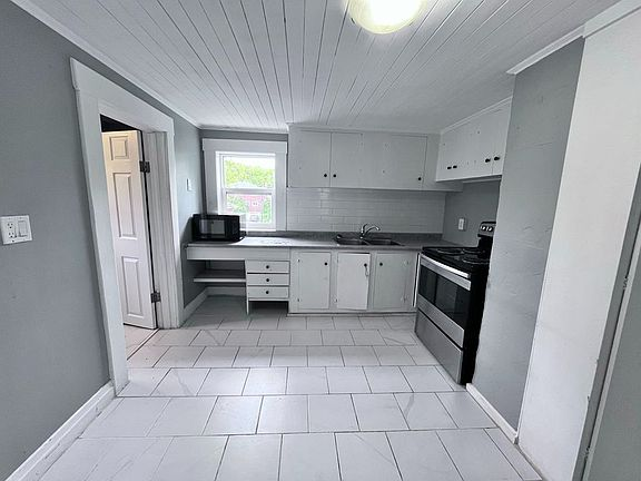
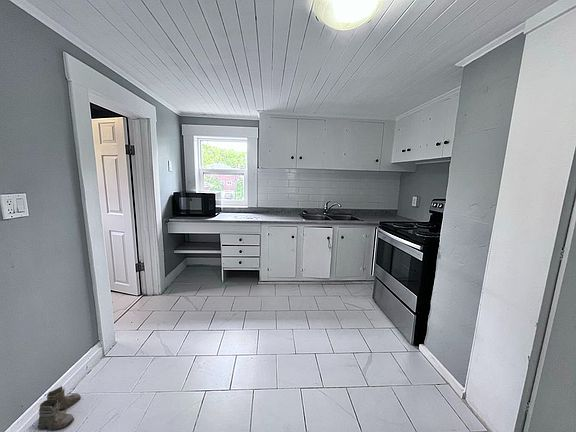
+ boots [37,385,82,432]
